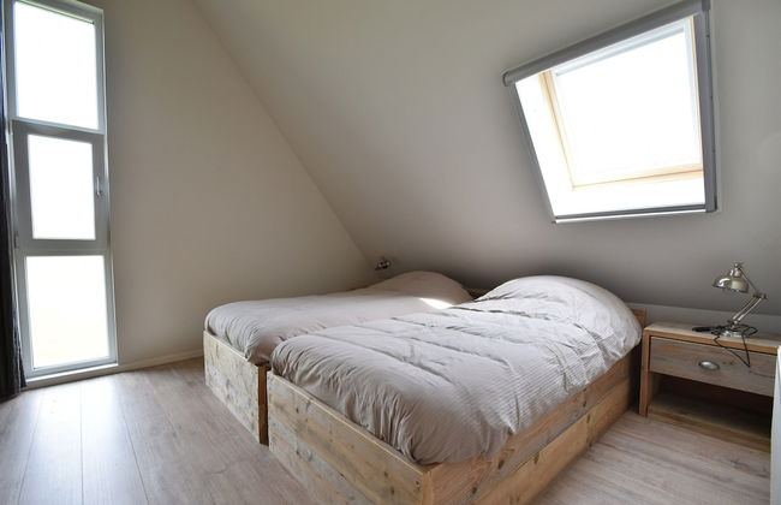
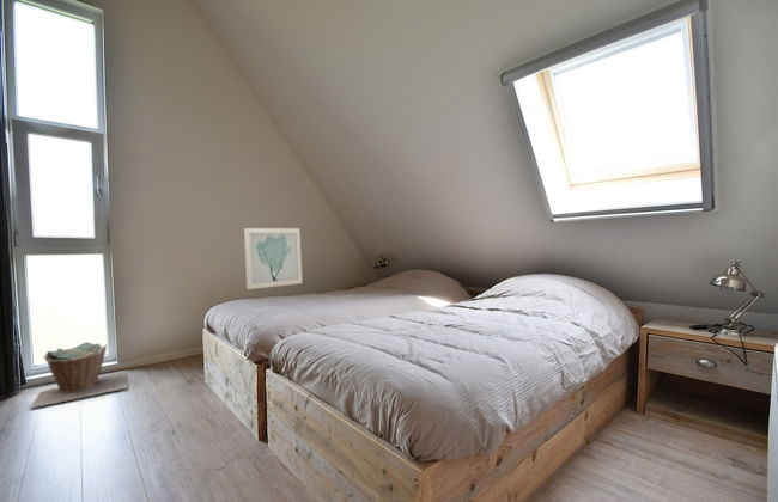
+ laundry basket [29,341,128,410]
+ wall art [243,227,304,290]
